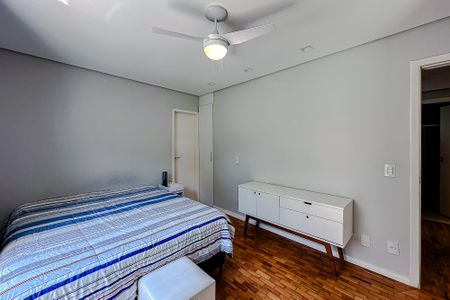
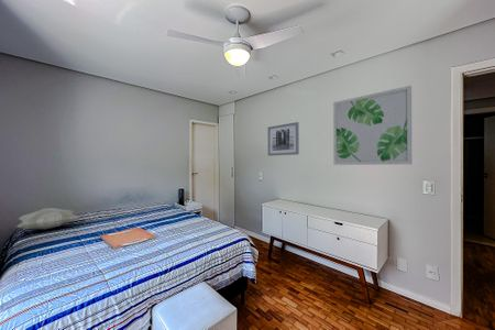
+ wall art [267,121,300,157]
+ serving tray [100,227,156,250]
+ wall art [332,85,413,166]
+ decorative pillow [15,207,80,231]
